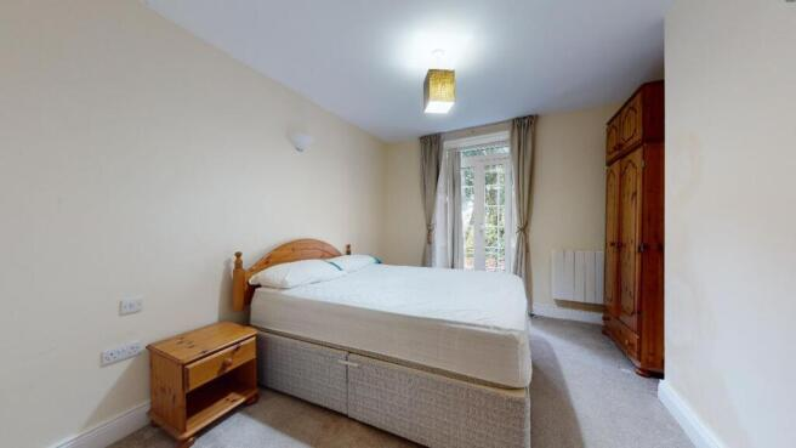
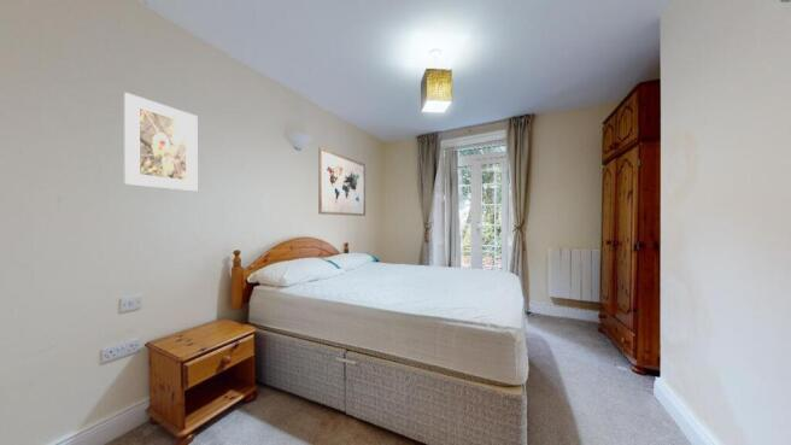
+ wall art [317,146,367,217]
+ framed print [123,92,198,192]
